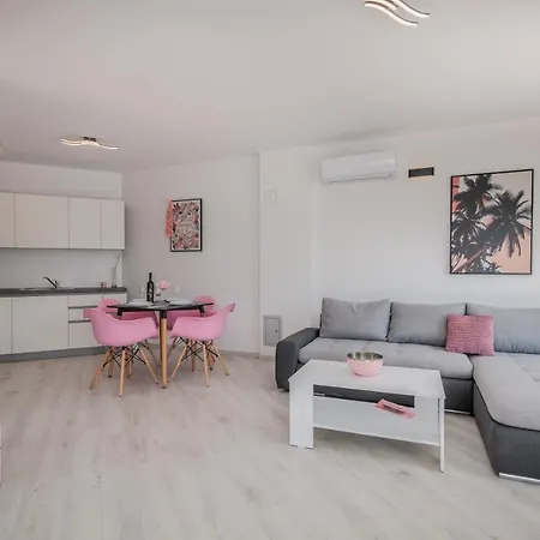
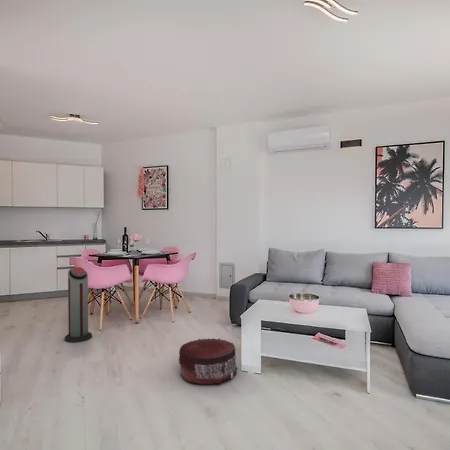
+ pouf [178,337,239,385]
+ air purifier [64,266,93,343]
